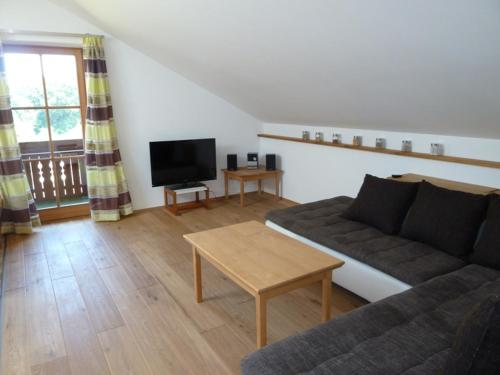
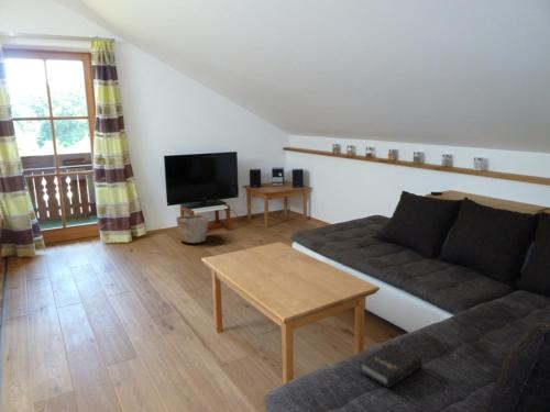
+ hardback book [358,341,424,389]
+ basket [175,213,210,244]
